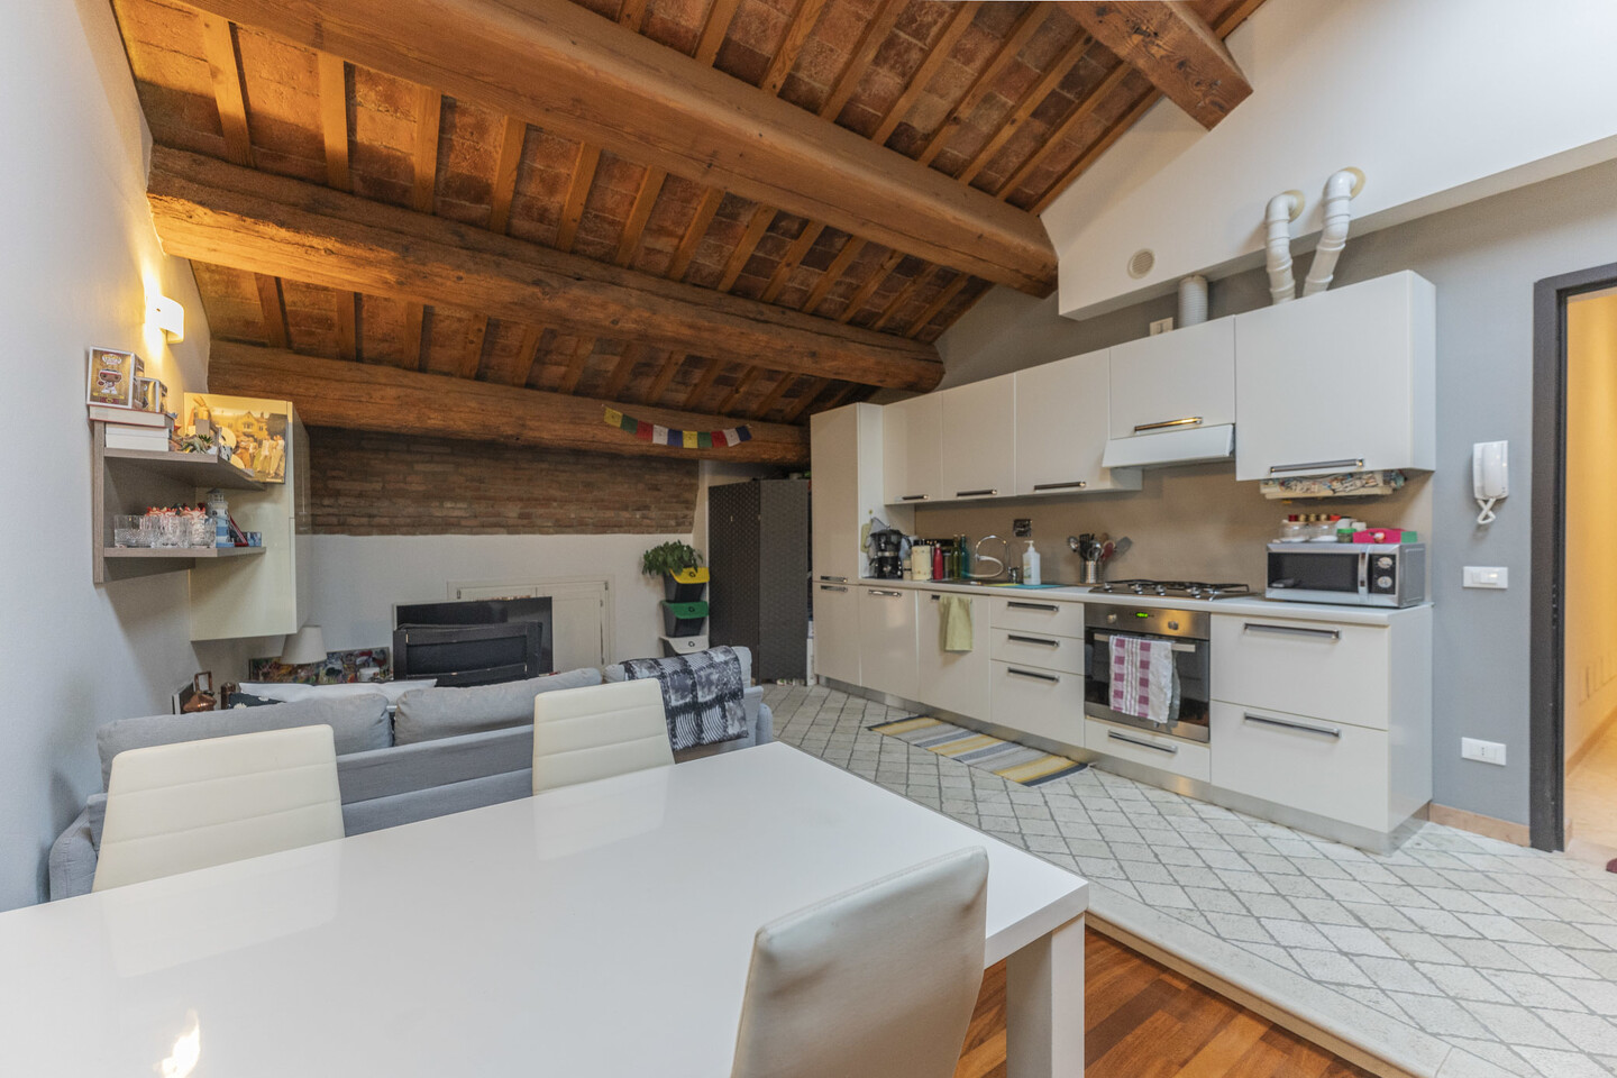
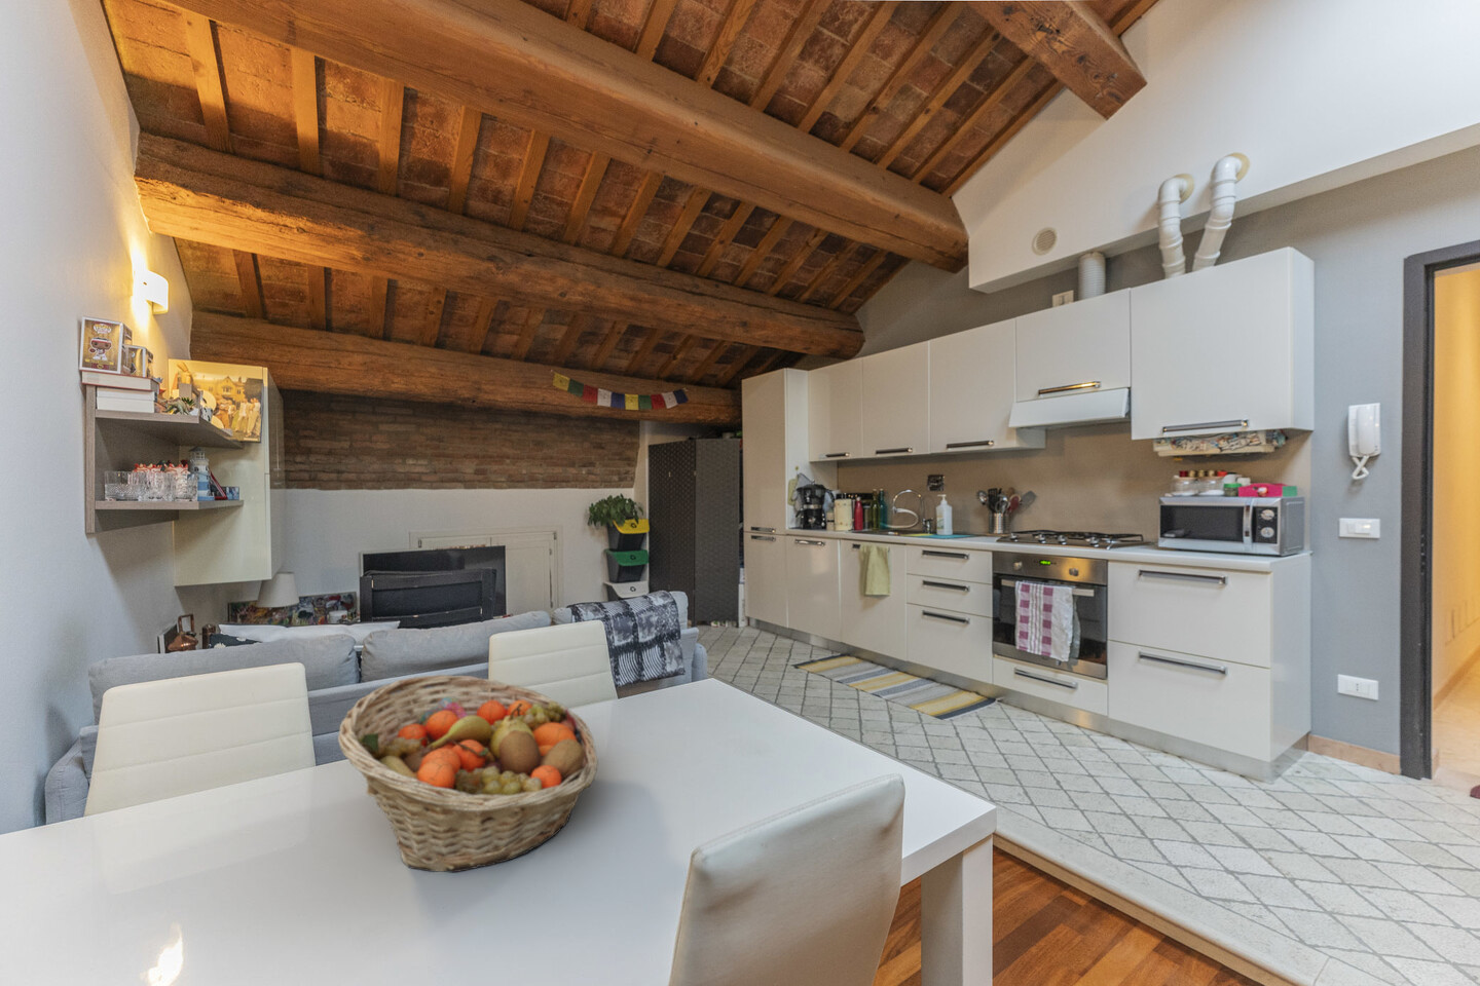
+ fruit basket [337,673,599,873]
